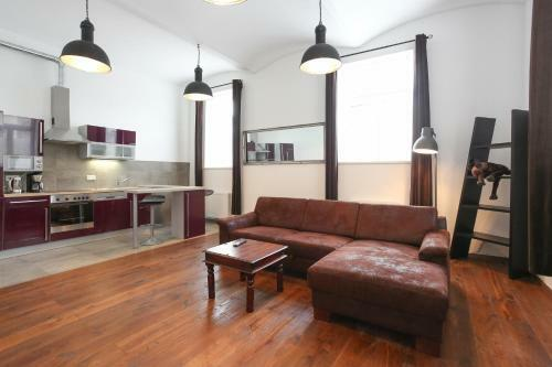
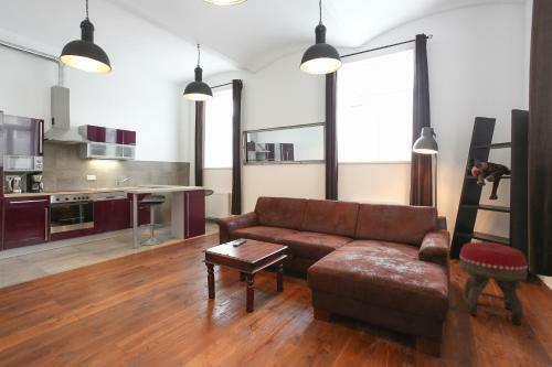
+ footstool [458,241,529,326]
